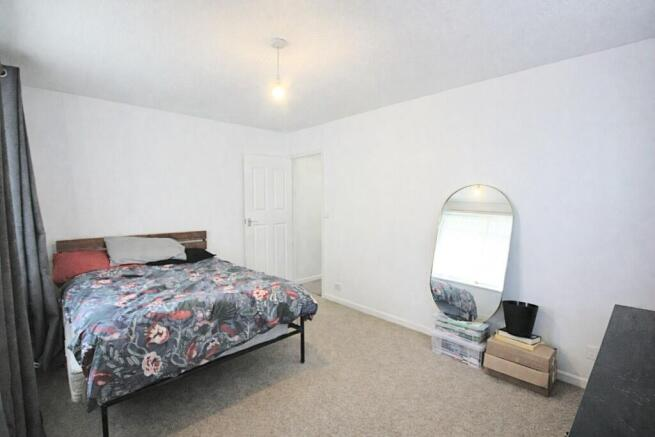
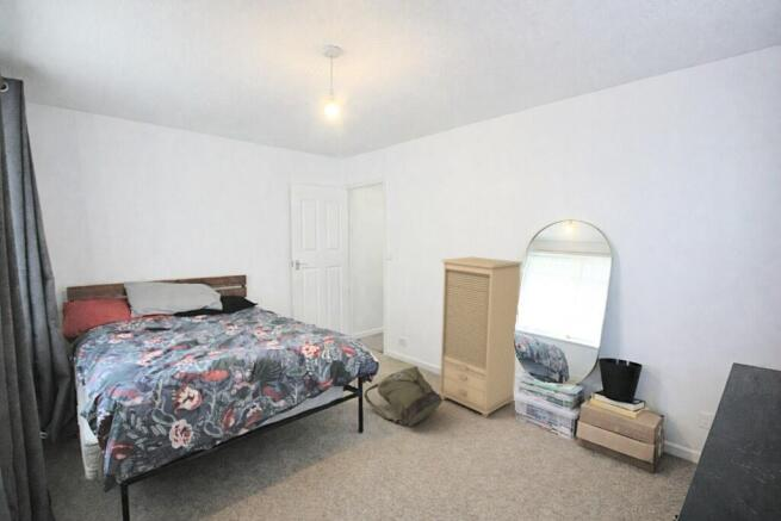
+ backpack [364,365,444,428]
+ cabinet [436,256,523,420]
